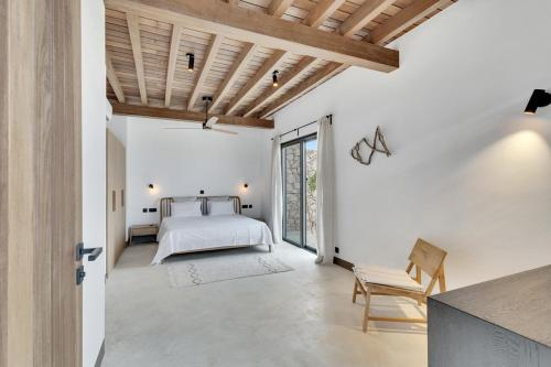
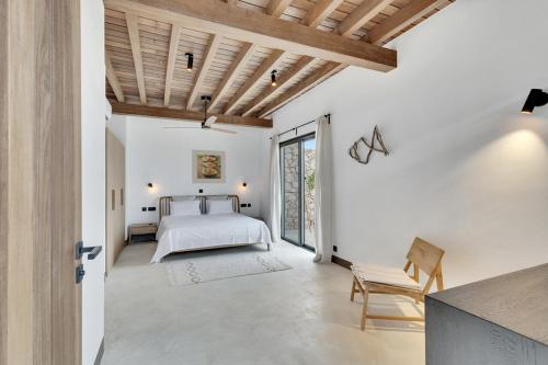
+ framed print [191,149,227,184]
